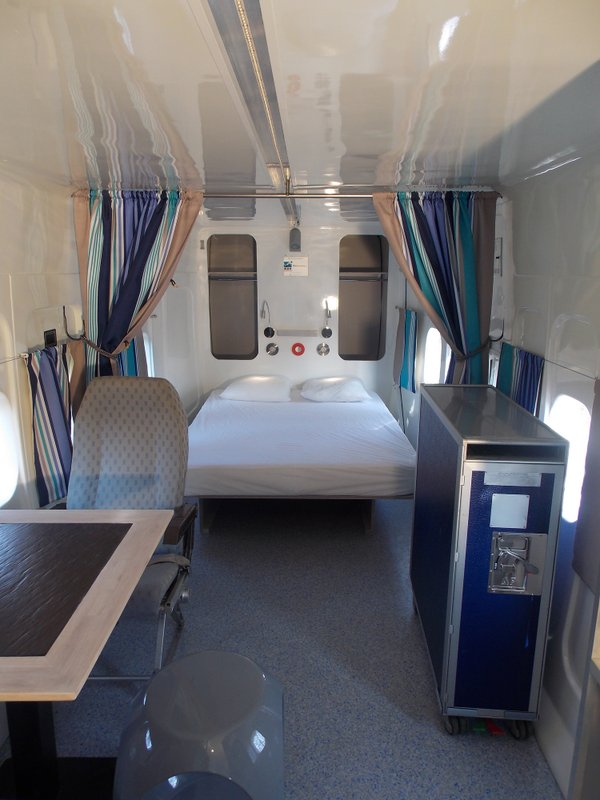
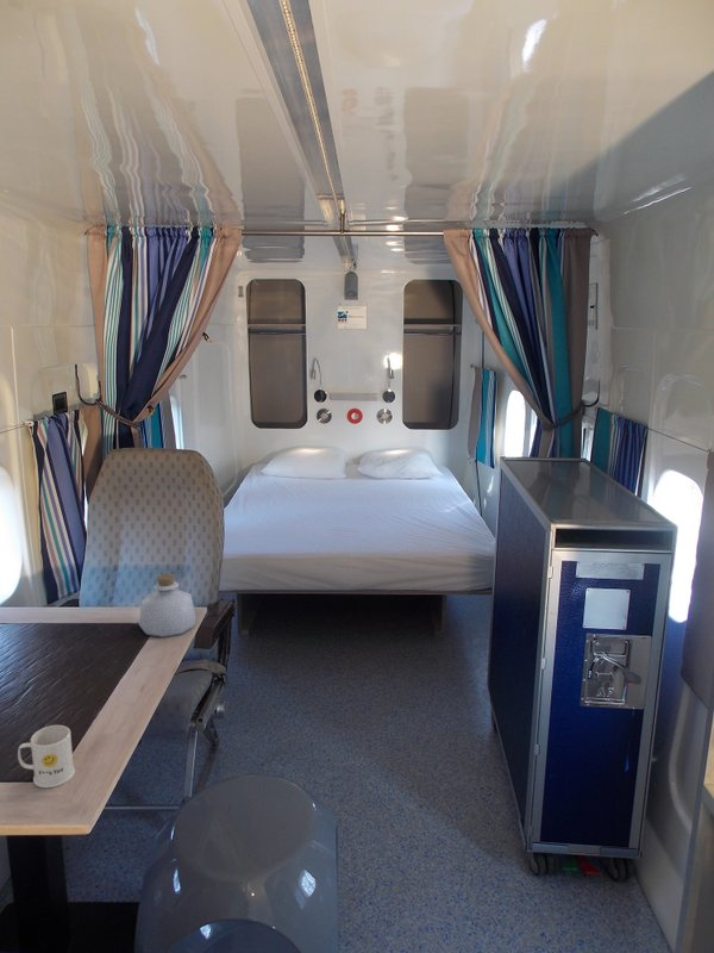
+ mug [17,724,76,789]
+ bottle [138,572,196,639]
